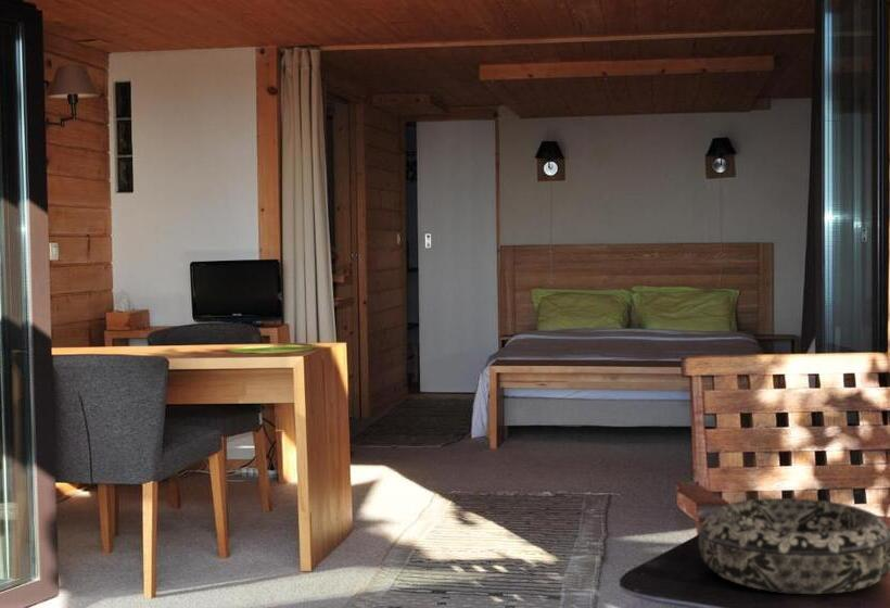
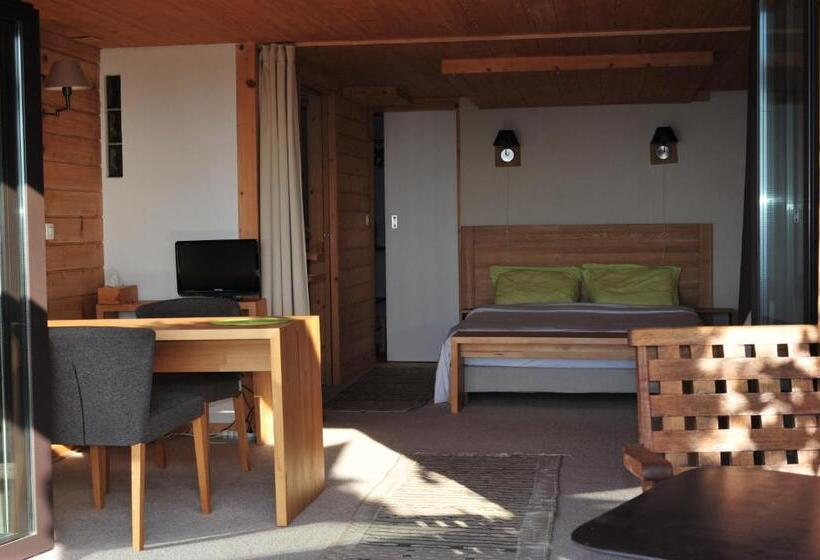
- decorative bowl [698,497,890,595]
